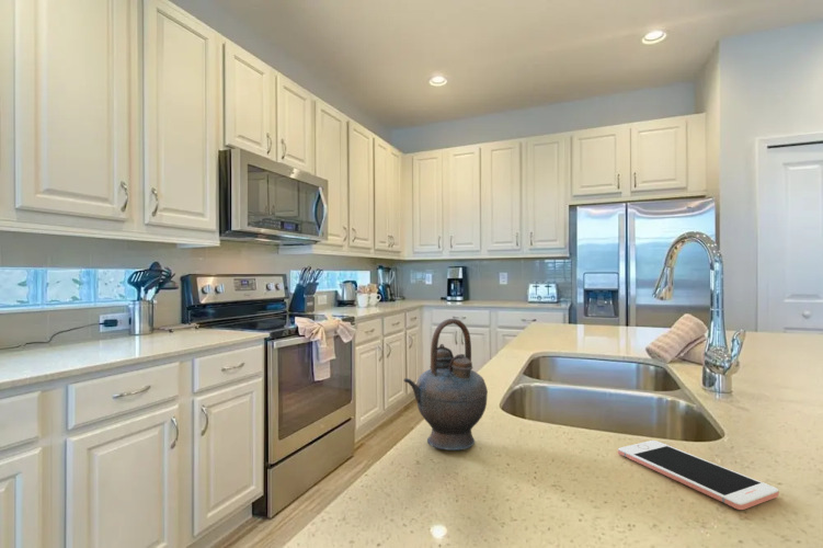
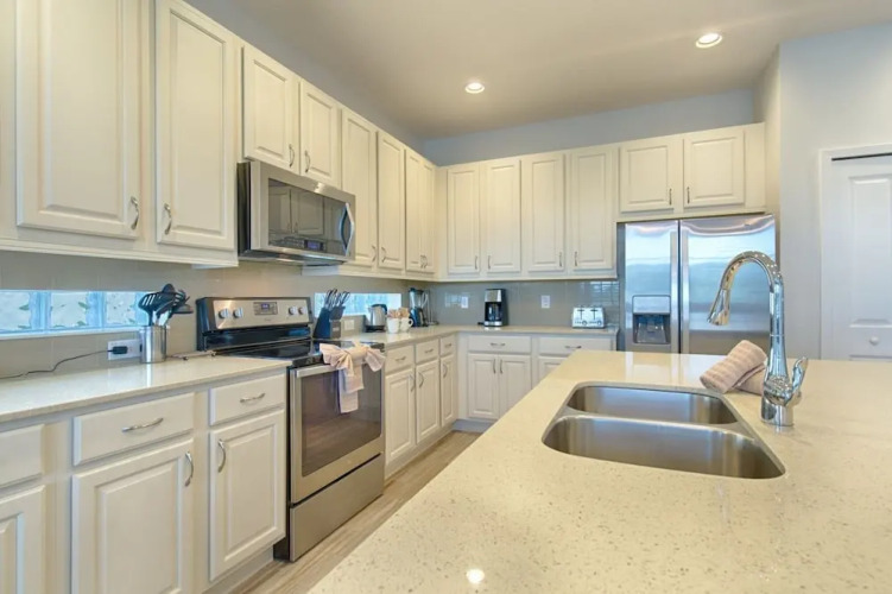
- cell phone [617,439,780,511]
- teapot [403,318,489,452]
